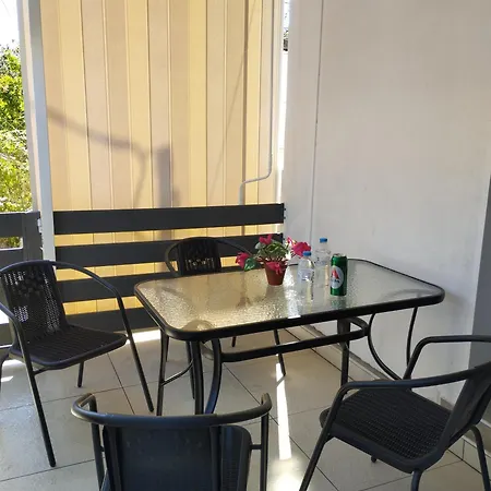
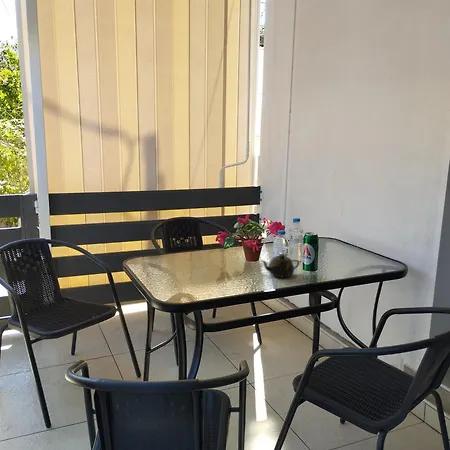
+ teapot [261,253,301,279]
